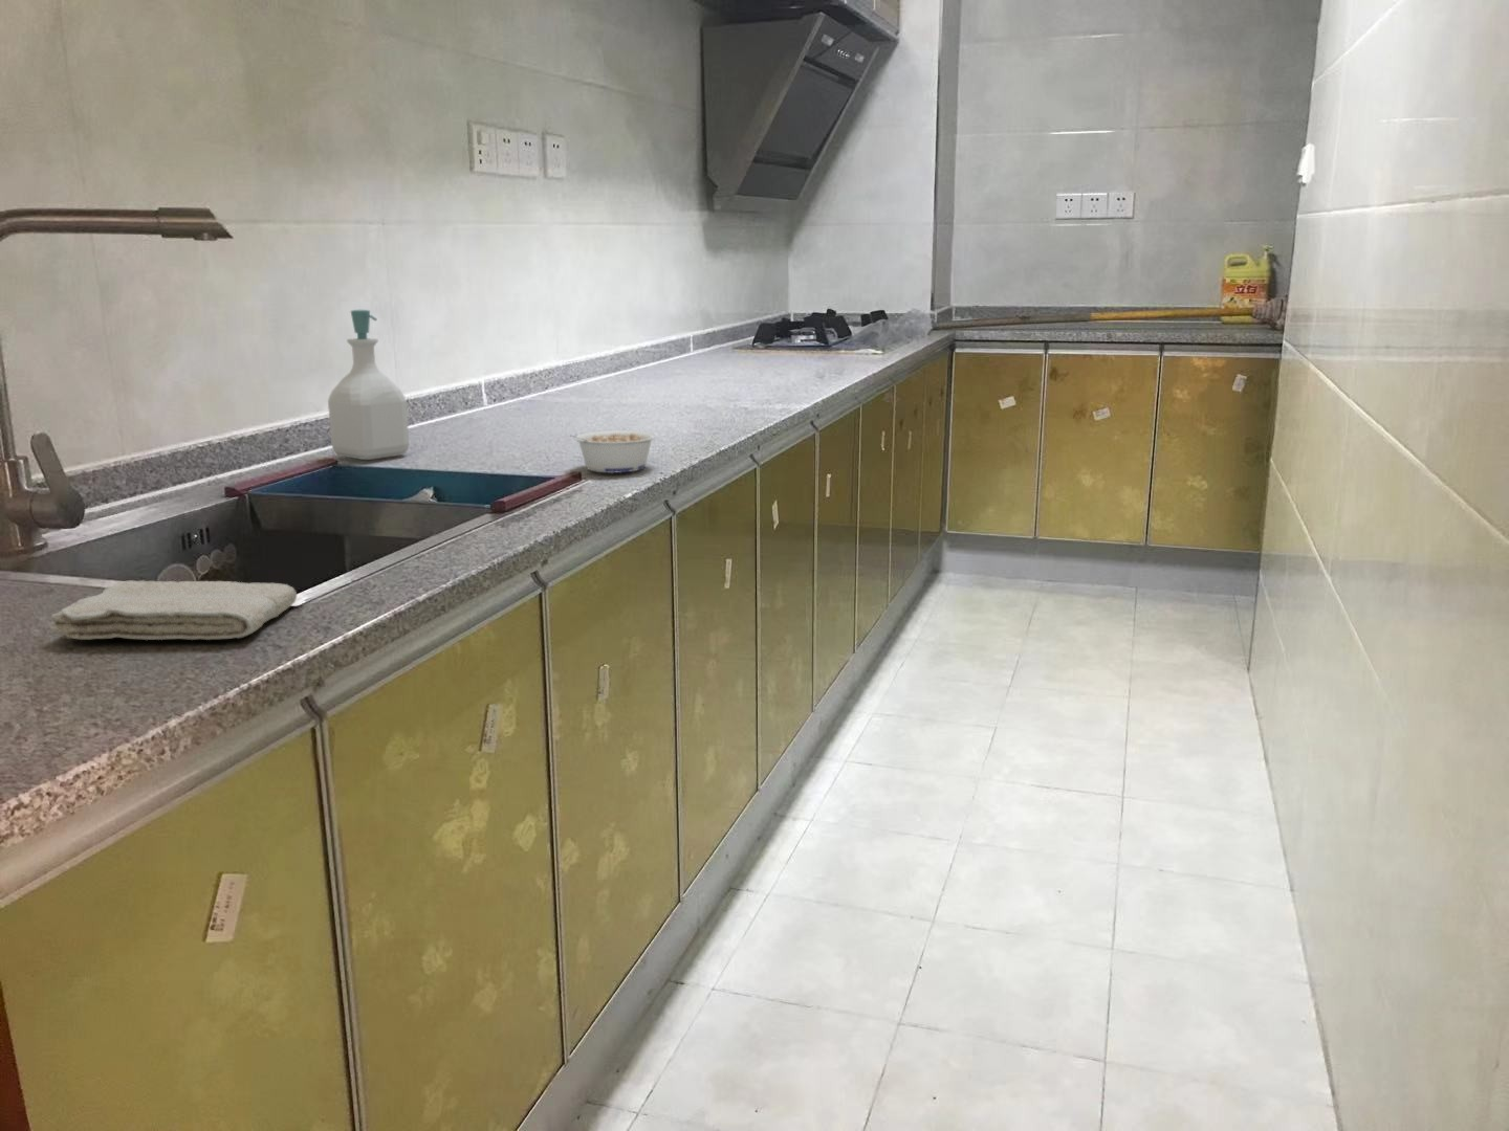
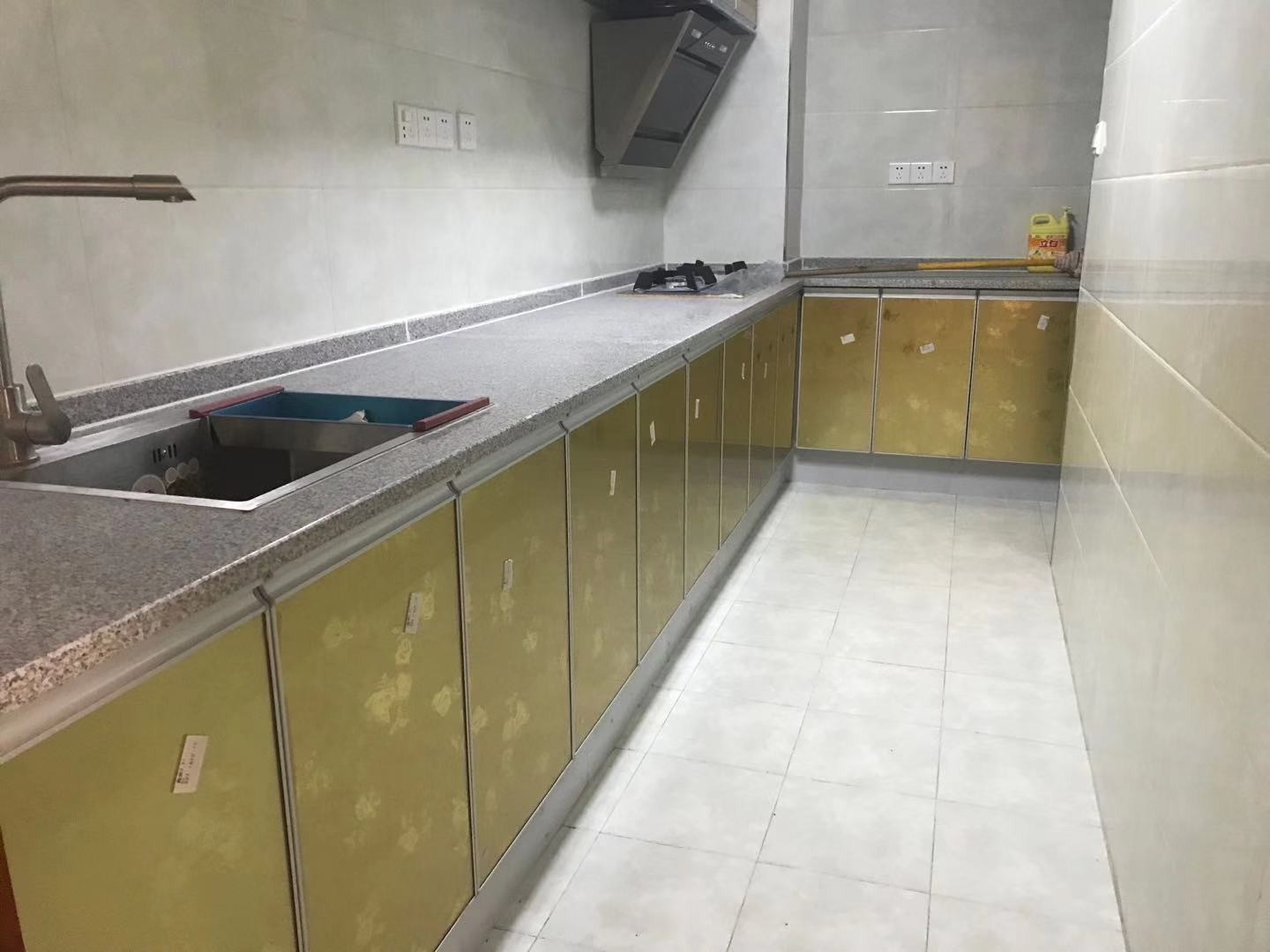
- washcloth [49,579,297,640]
- legume [570,429,658,474]
- soap bottle [327,309,410,461]
